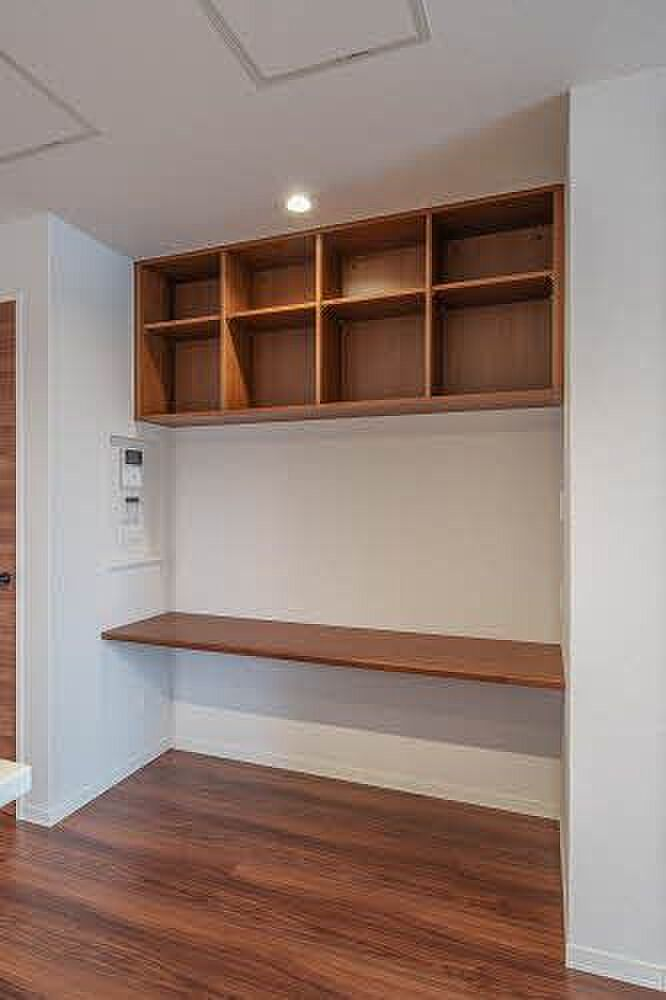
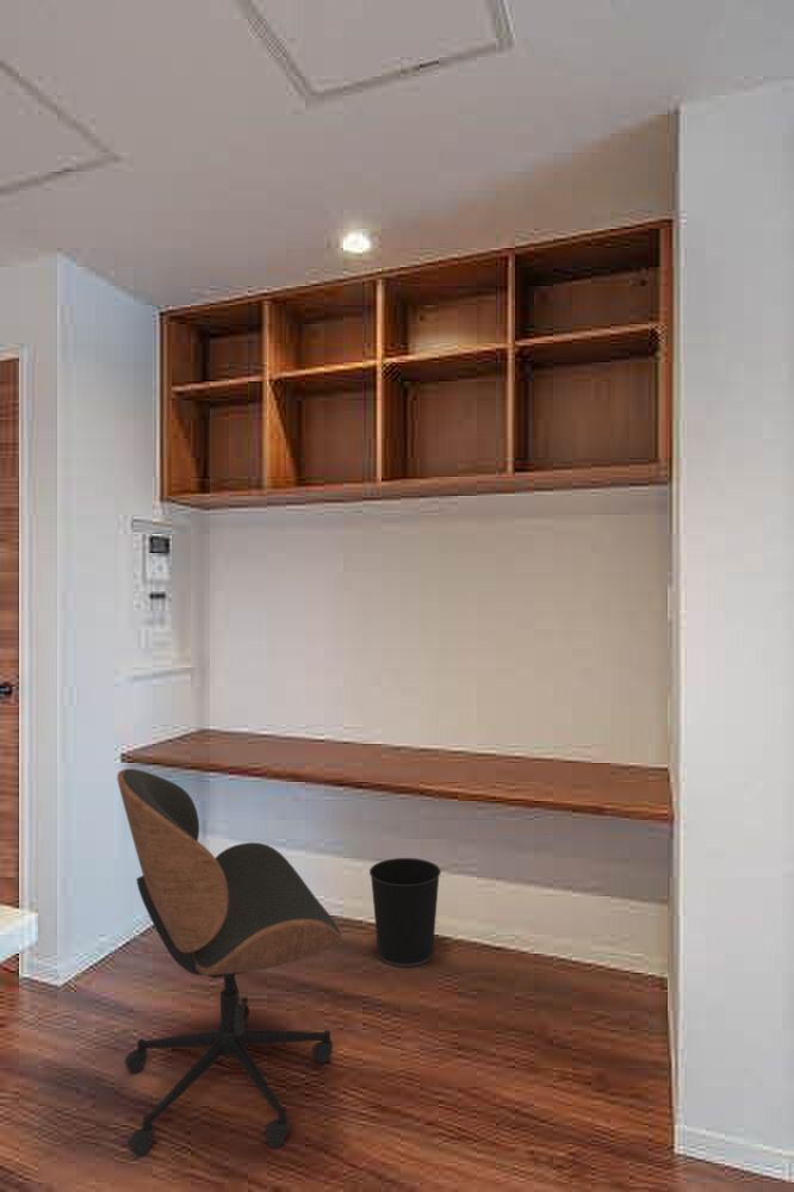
+ office chair [116,768,346,1159]
+ wastebasket [368,857,442,968]
